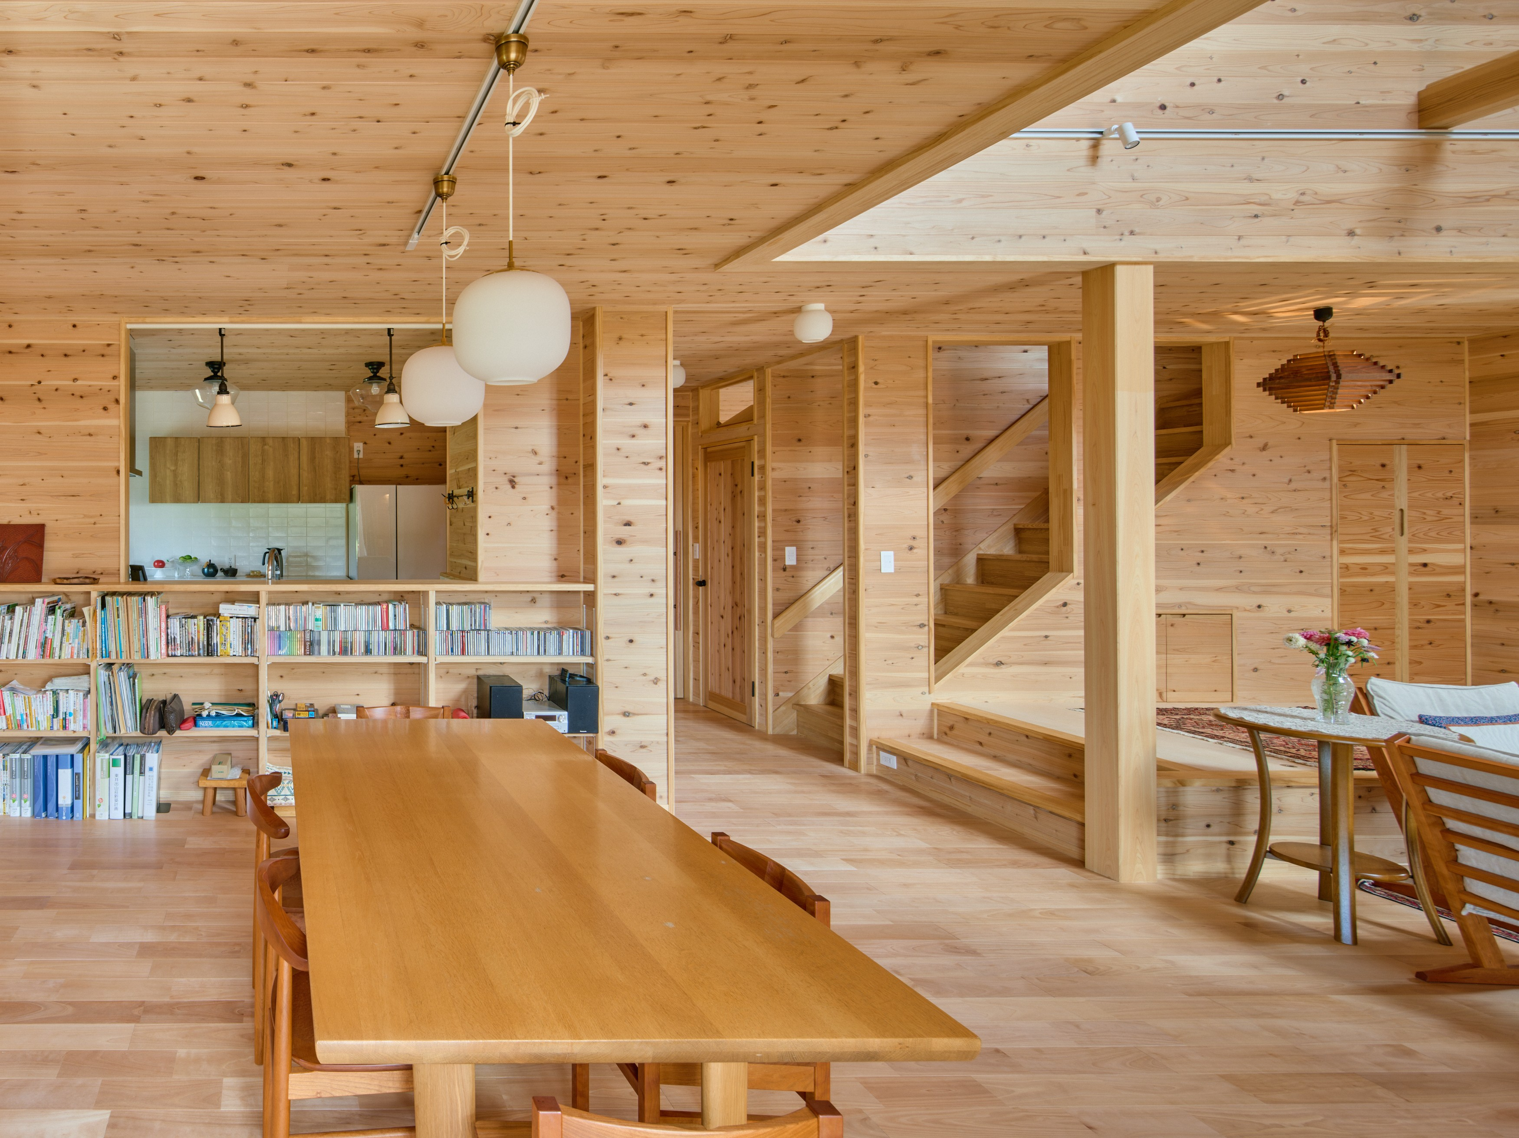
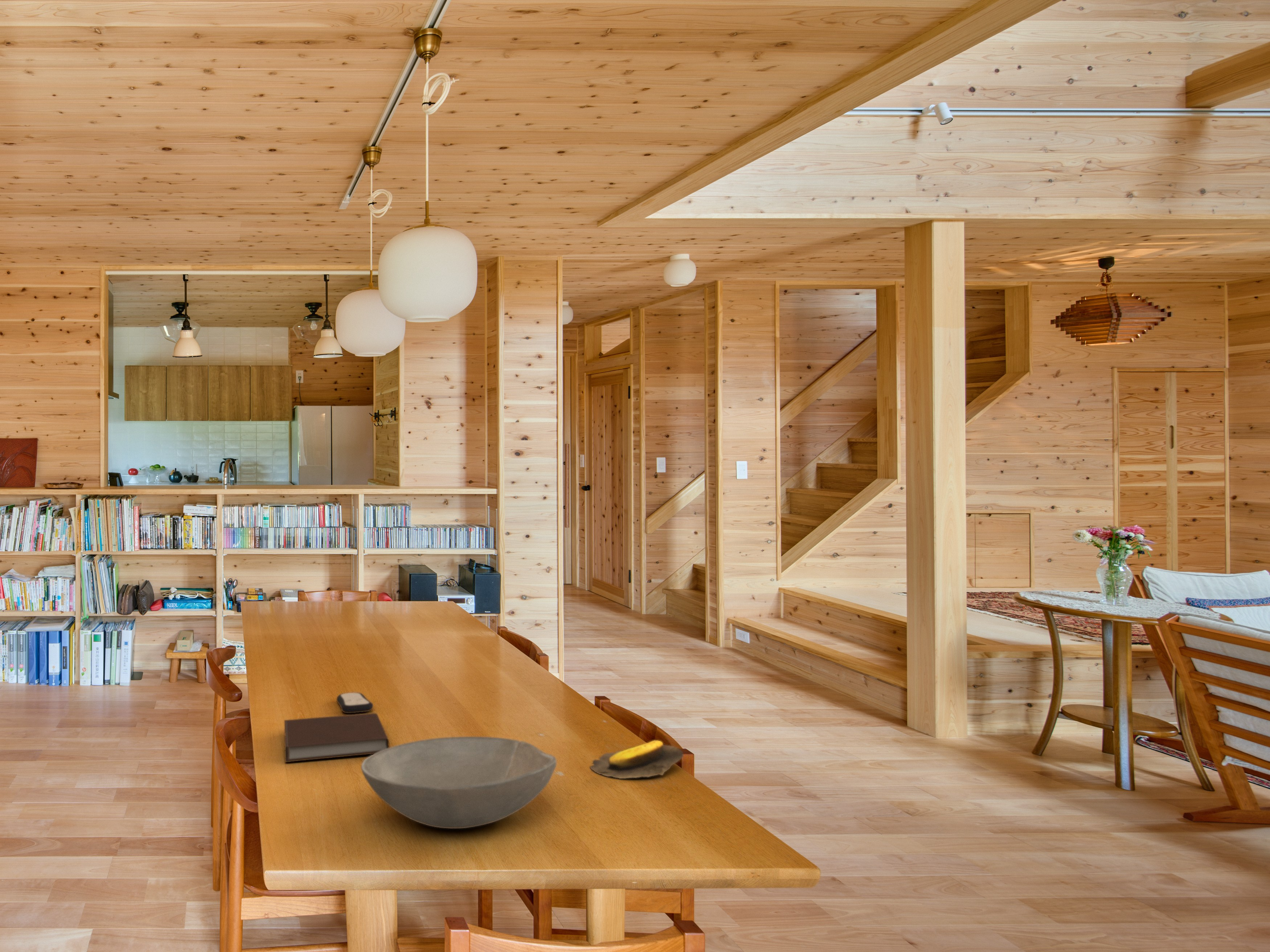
+ banana [590,740,684,779]
+ remote control [336,692,373,714]
+ bowl [361,736,557,829]
+ notebook [284,713,389,763]
